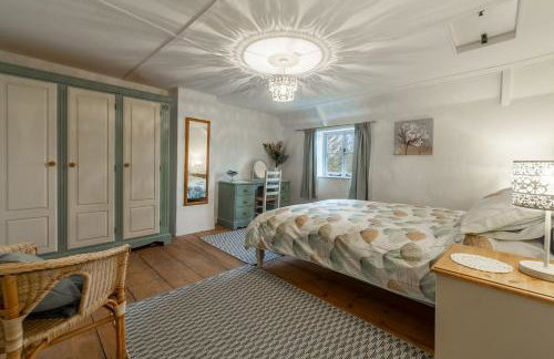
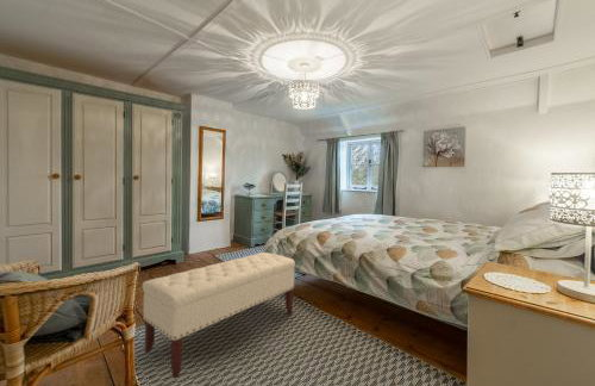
+ bench [142,251,296,379]
